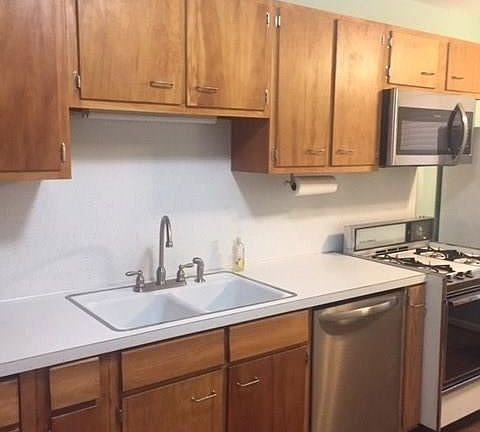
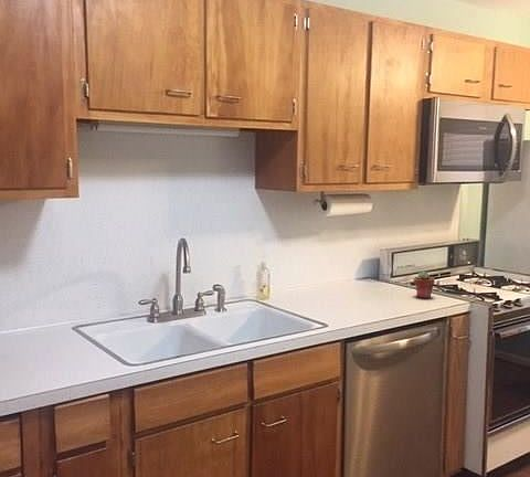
+ potted succulent [413,271,435,299]
